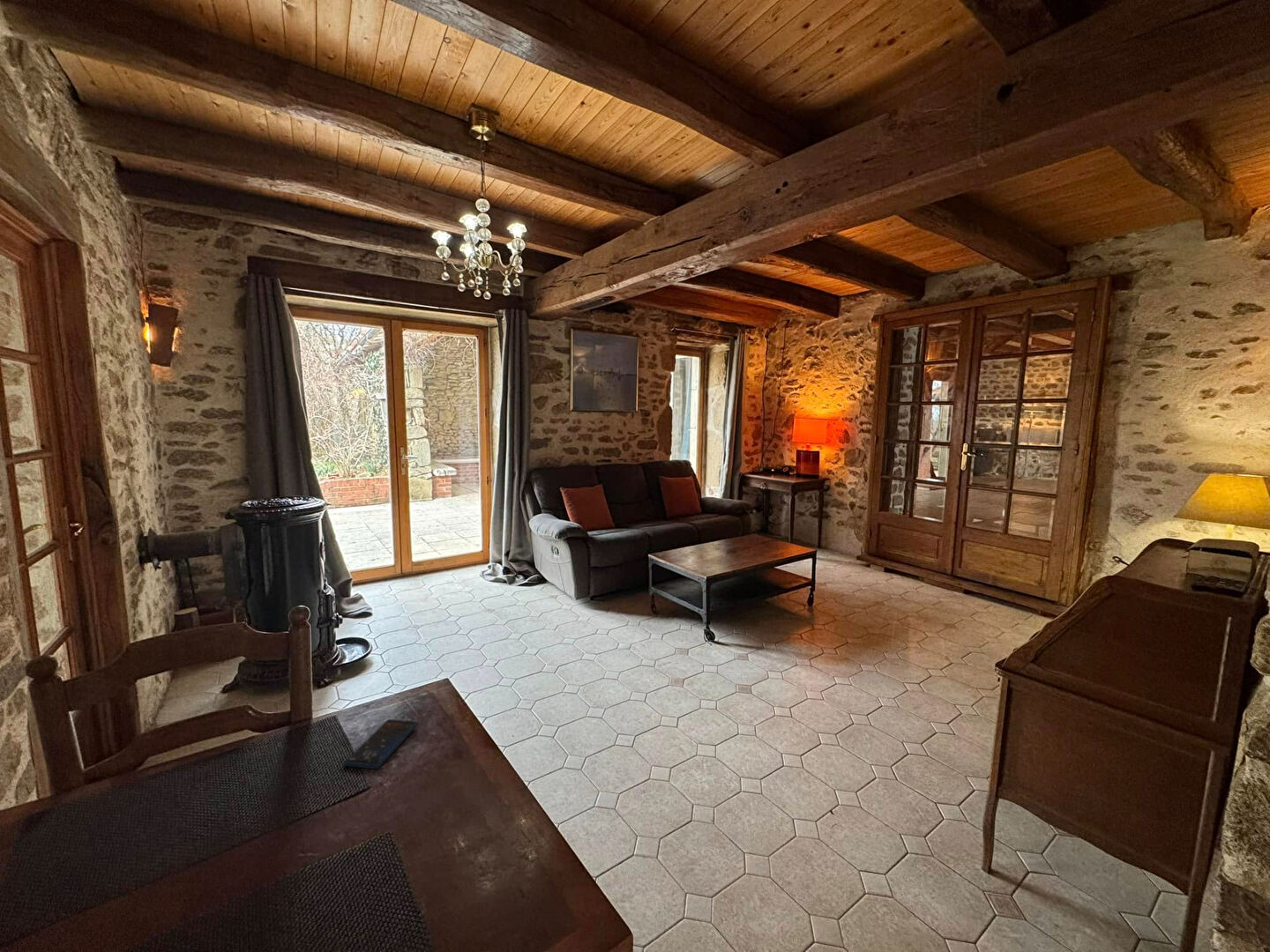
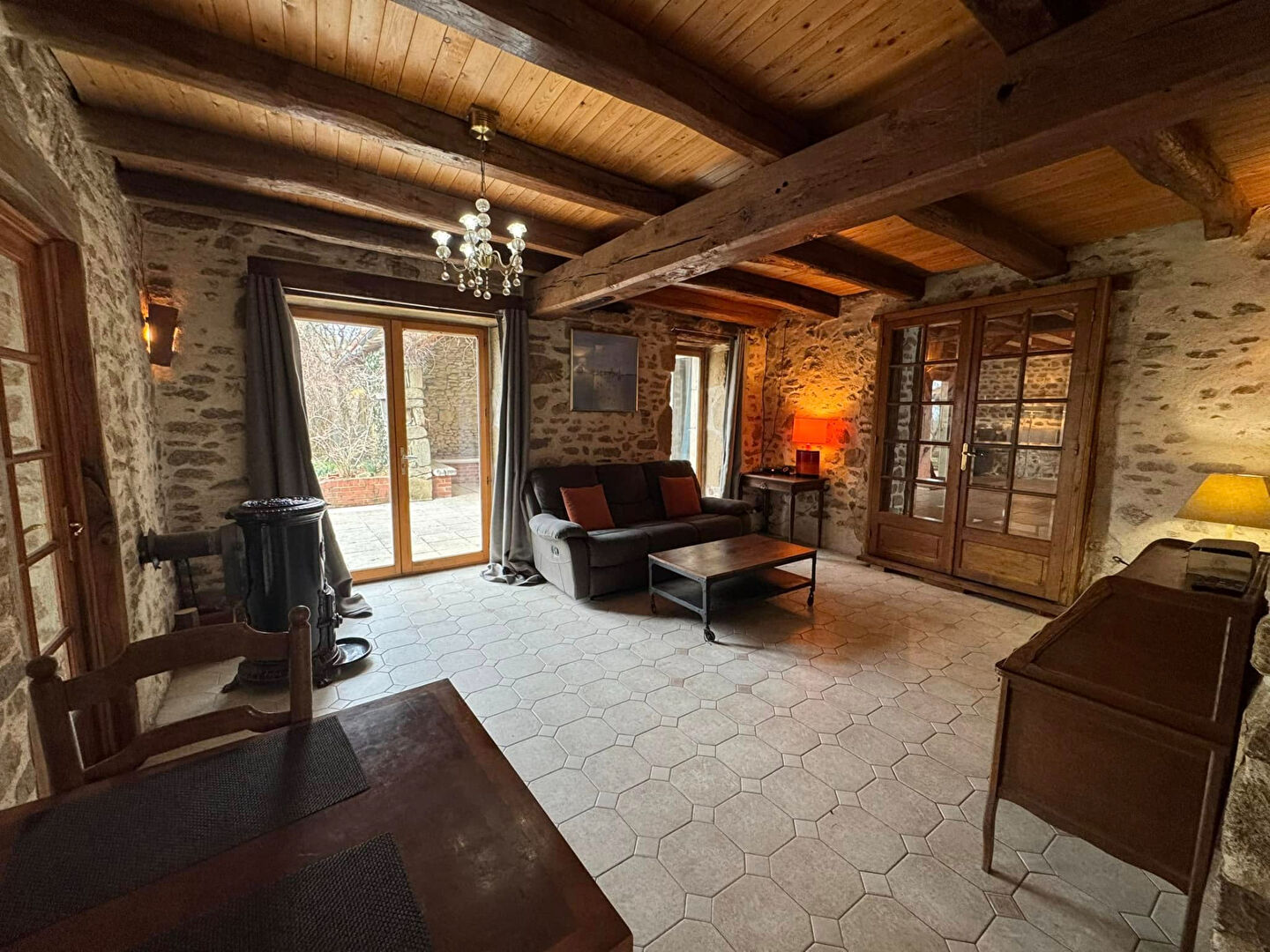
- smartphone [342,718,419,770]
